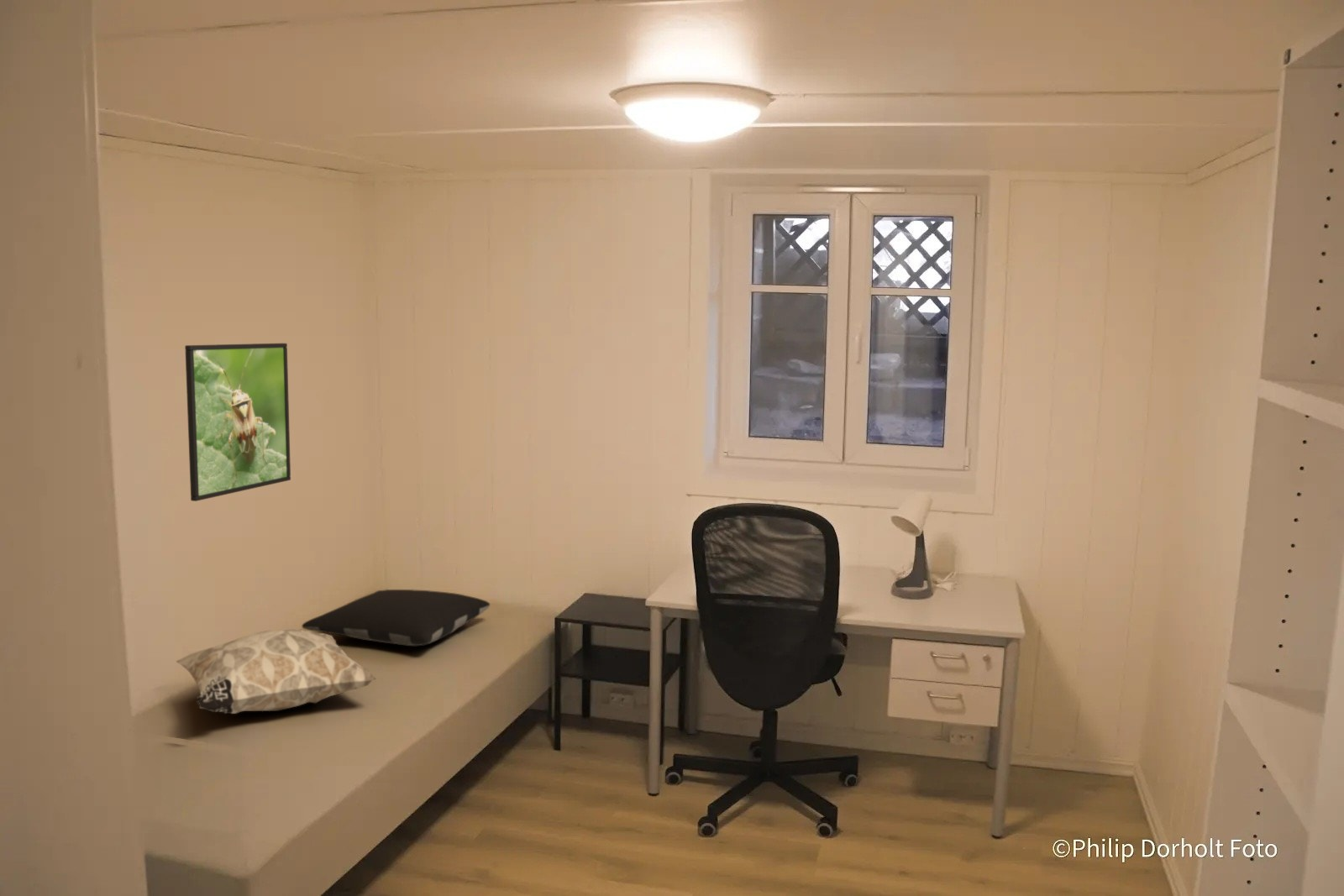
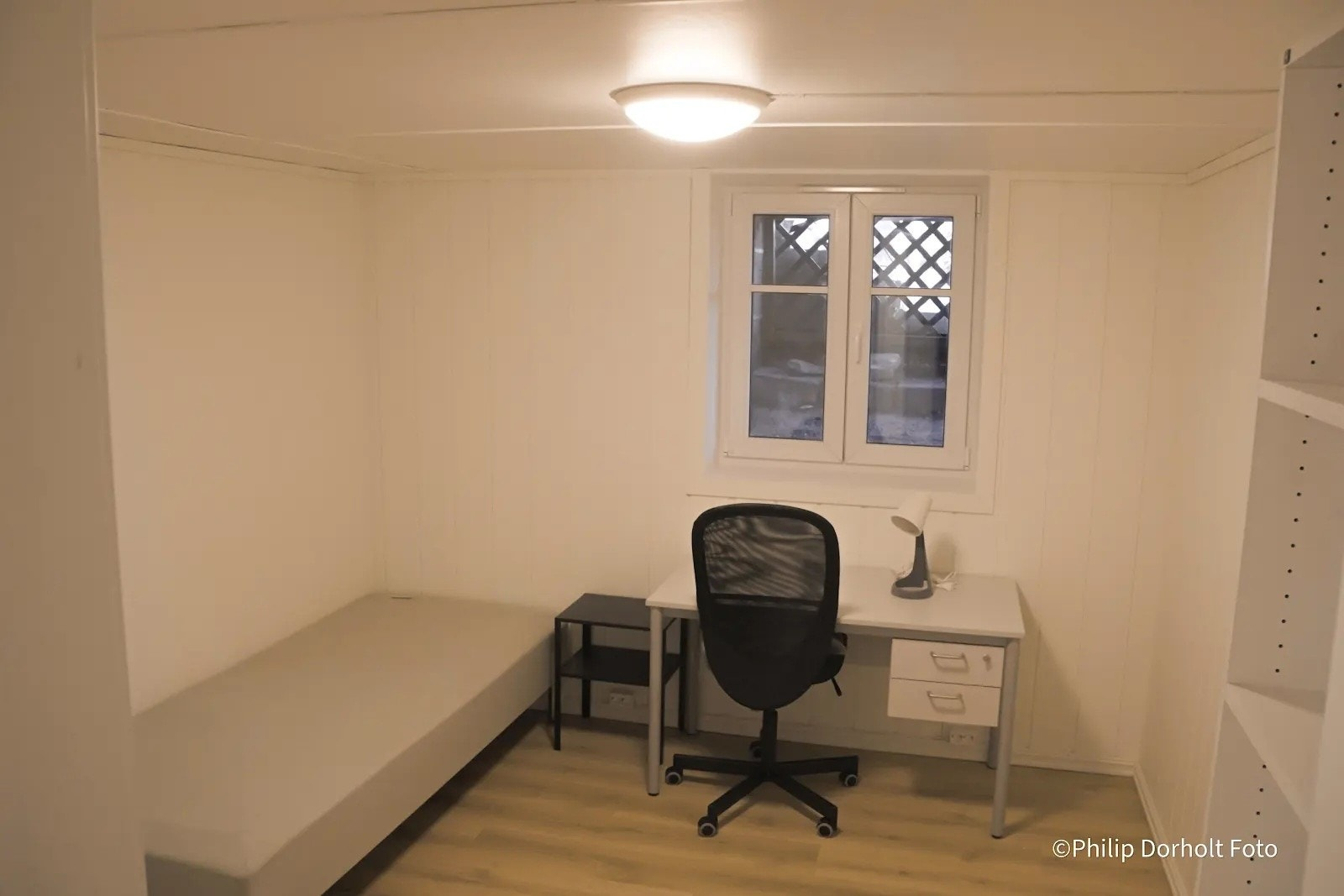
- decorative pillow [176,628,377,715]
- pillow [301,589,491,647]
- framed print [184,343,291,502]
